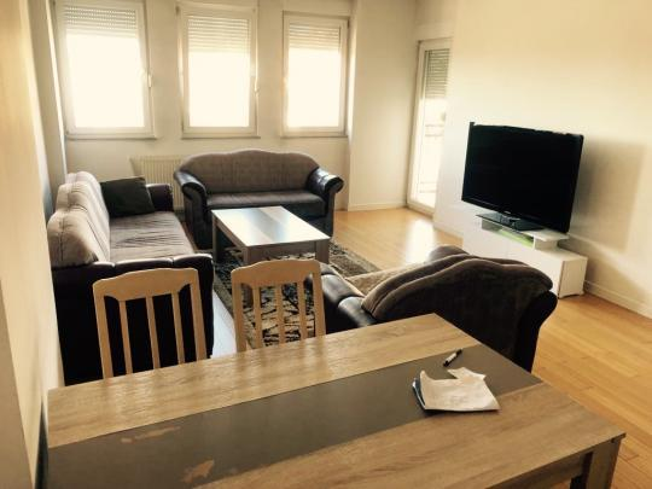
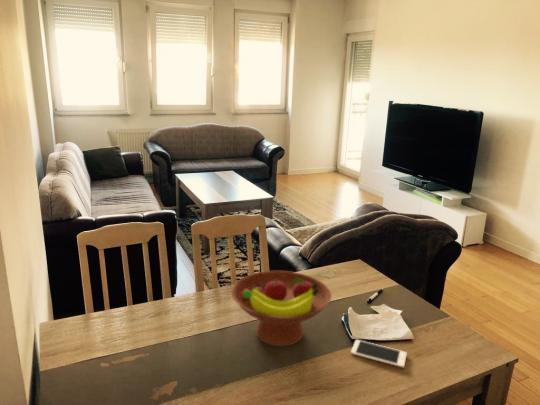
+ cell phone [350,339,408,369]
+ fruit bowl [230,270,332,347]
